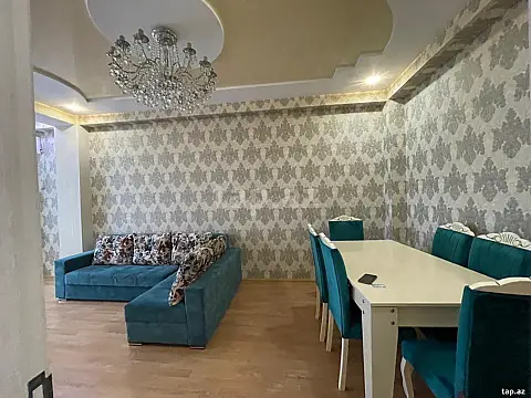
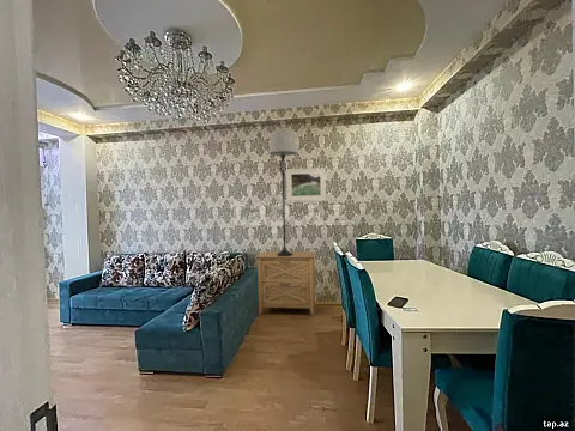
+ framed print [285,166,327,202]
+ cabinet [255,250,317,316]
+ lamp [267,129,298,256]
